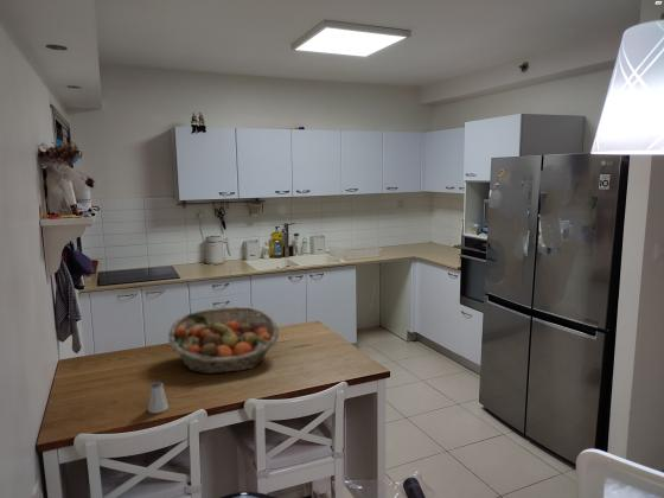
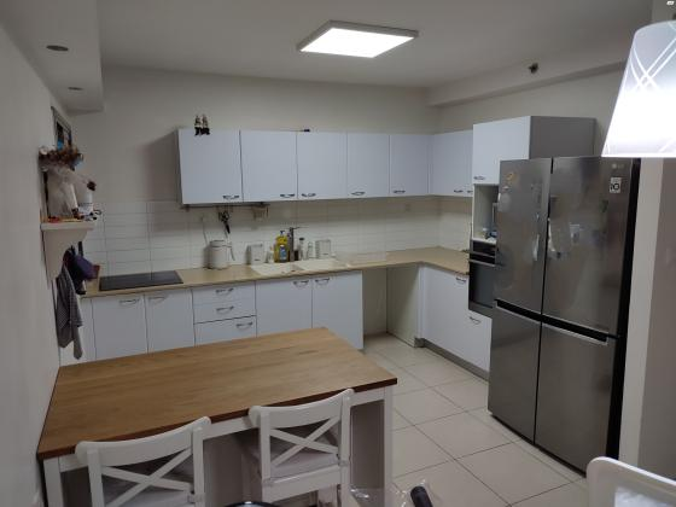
- fruit basket [167,306,280,375]
- saltshaker [147,381,170,415]
